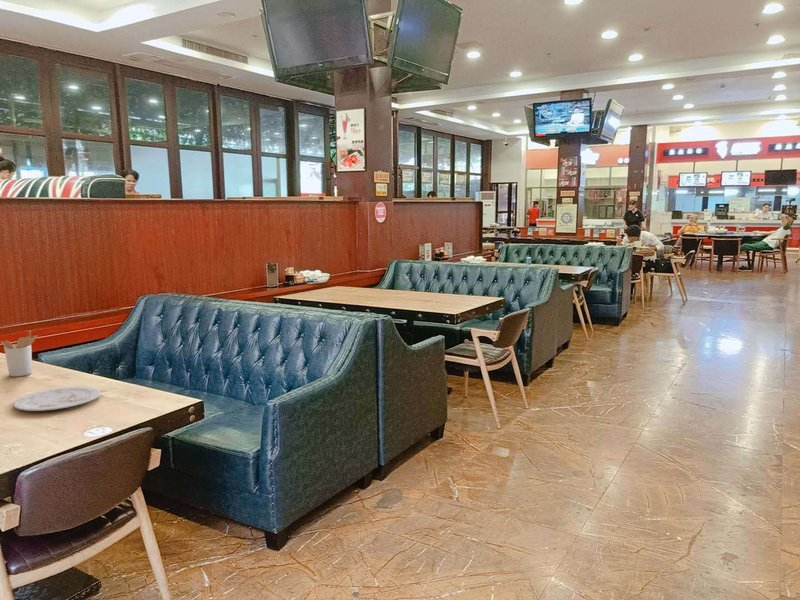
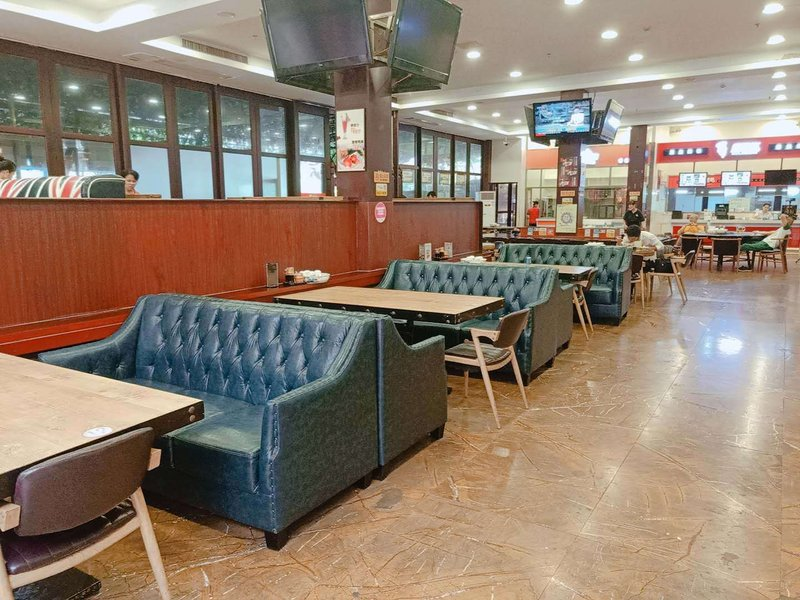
- utensil holder [0,329,39,378]
- plate [12,385,102,412]
